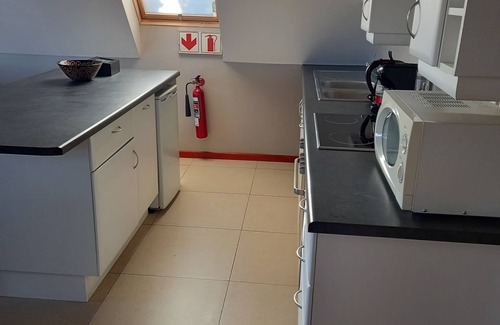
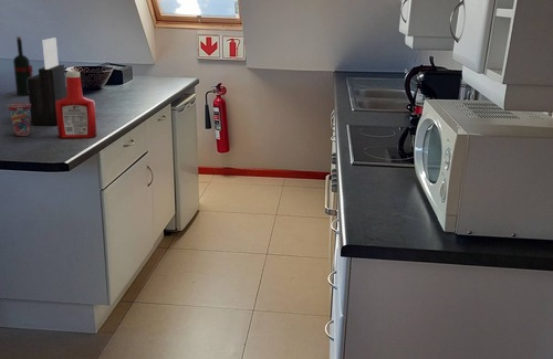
+ soap bottle [55,71,97,139]
+ wine bottle [12,35,34,96]
+ cup [7,102,31,137]
+ knife block [28,36,66,126]
